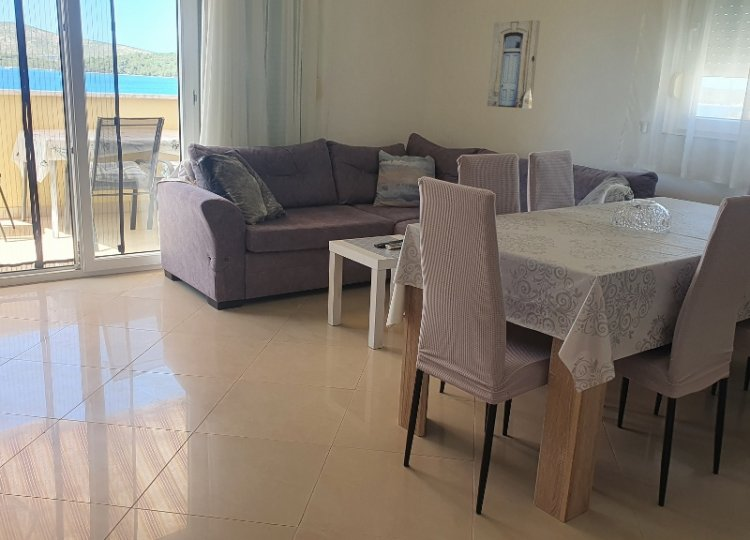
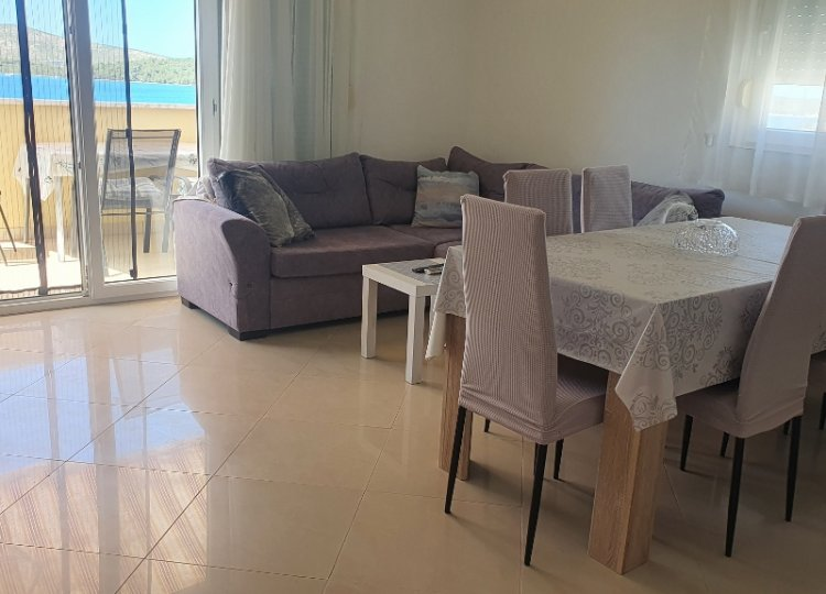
- wall art [486,19,541,109]
